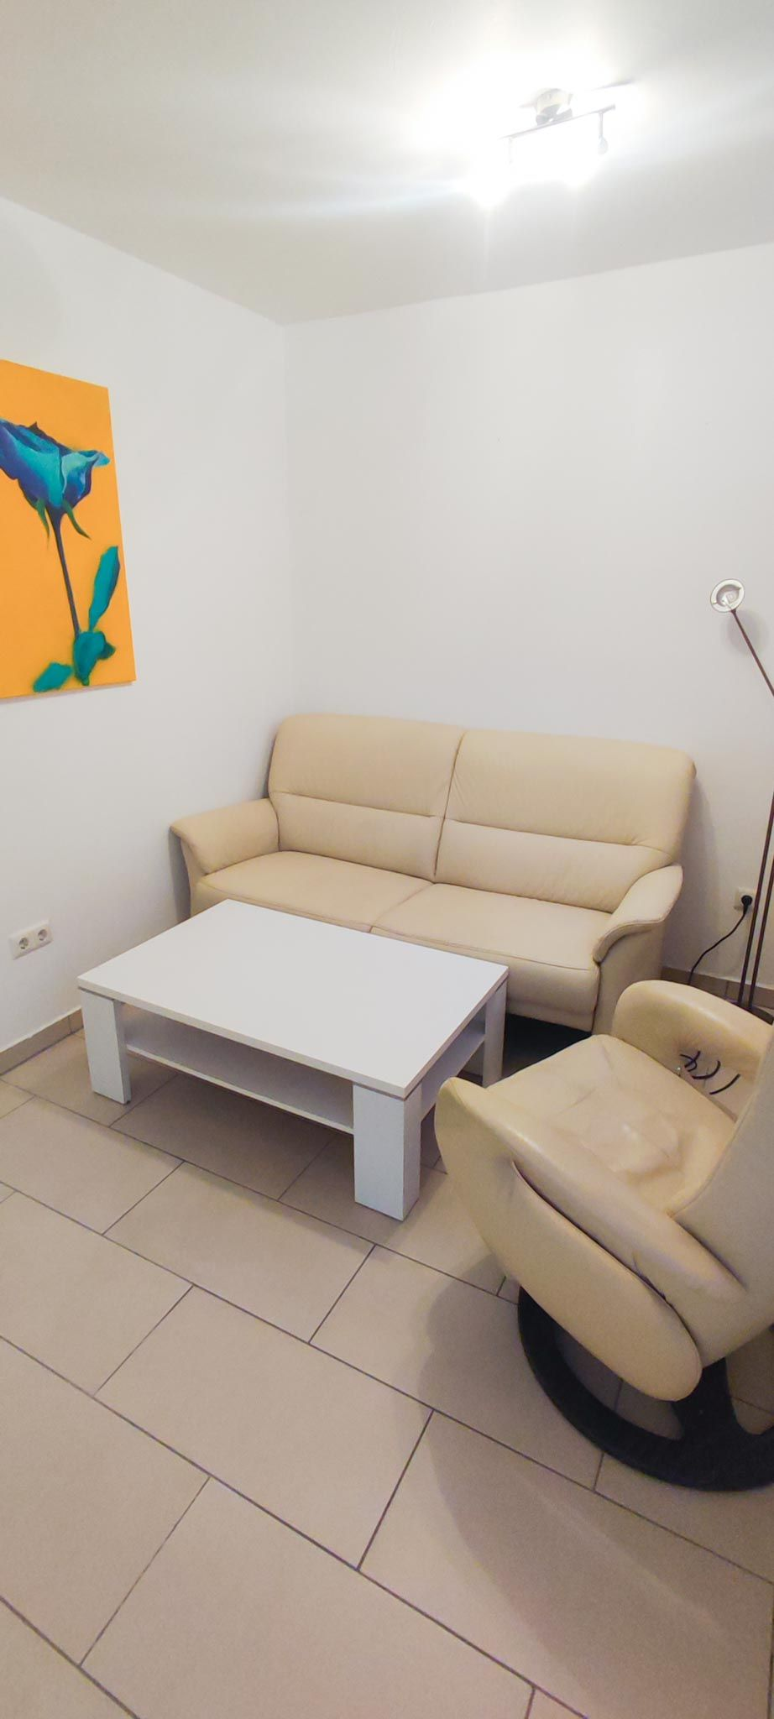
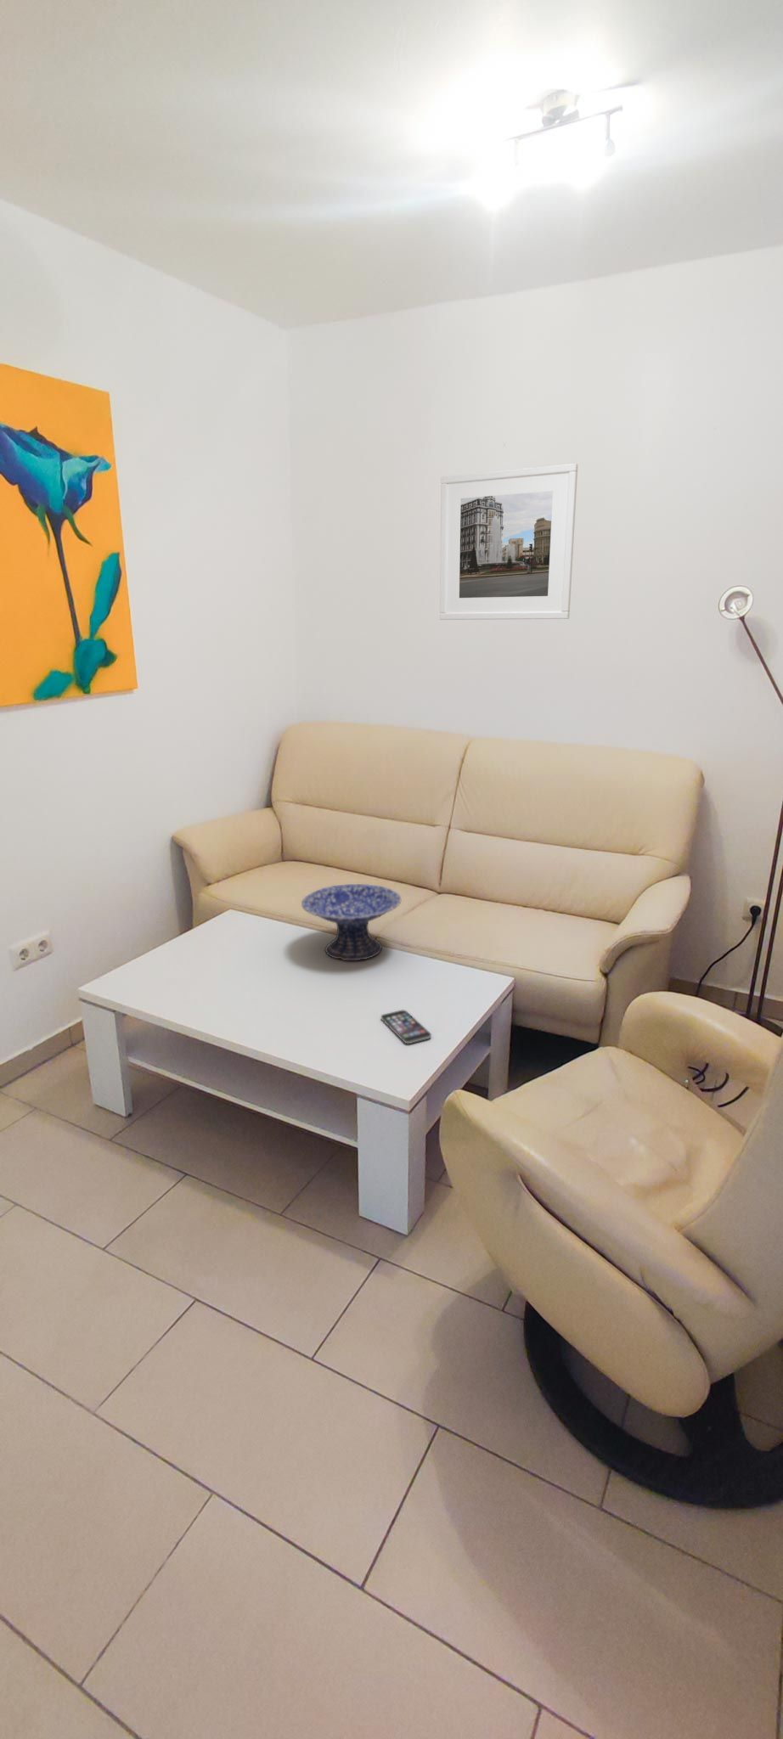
+ decorative bowl [301,883,401,962]
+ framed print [439,462,578,621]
+ smartphone [380,1009,433,1045]
